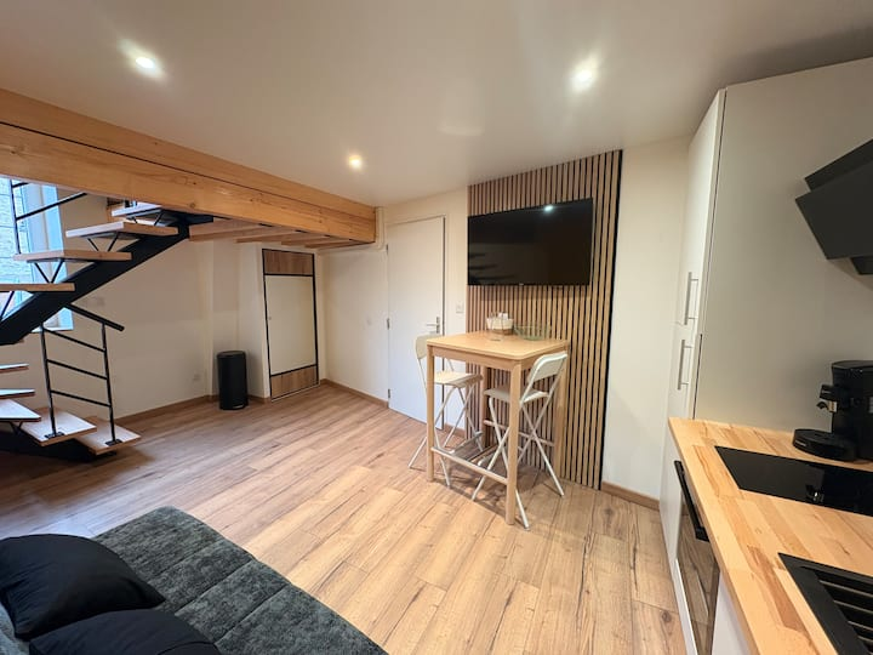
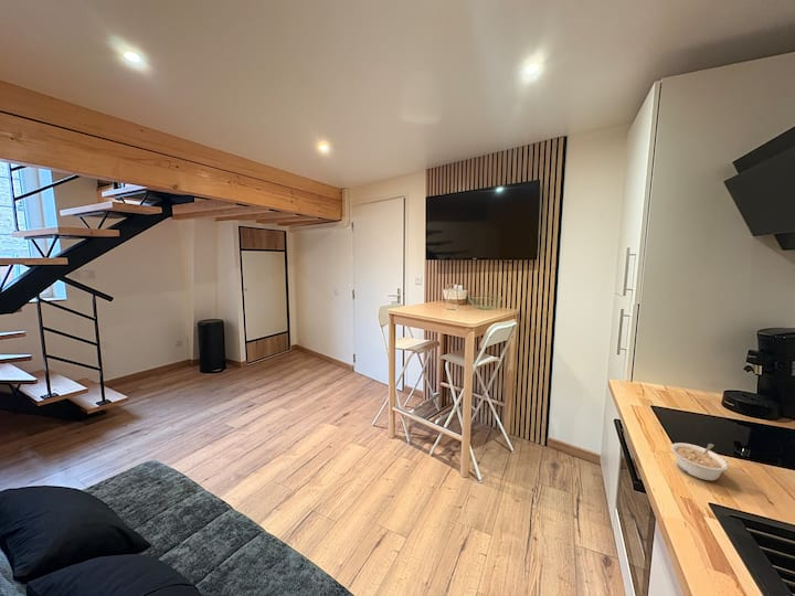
+ legume [670,441,730,481]
